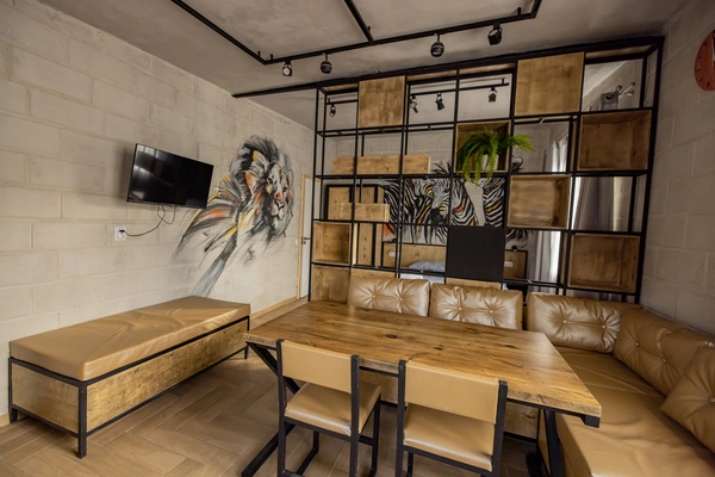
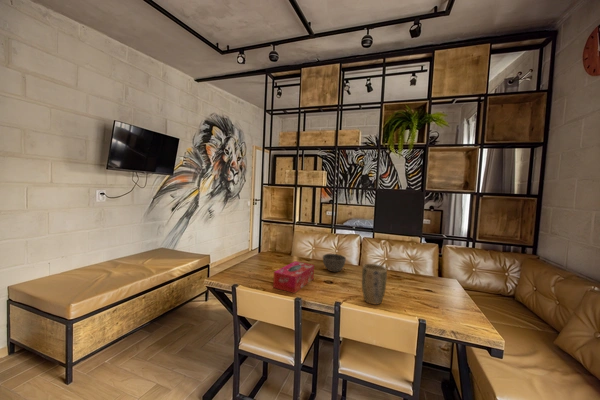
+ plant pot [361,263,388,305]
+ tissue box [272,260,315,294]
+ bowl [322,253,347,273]
